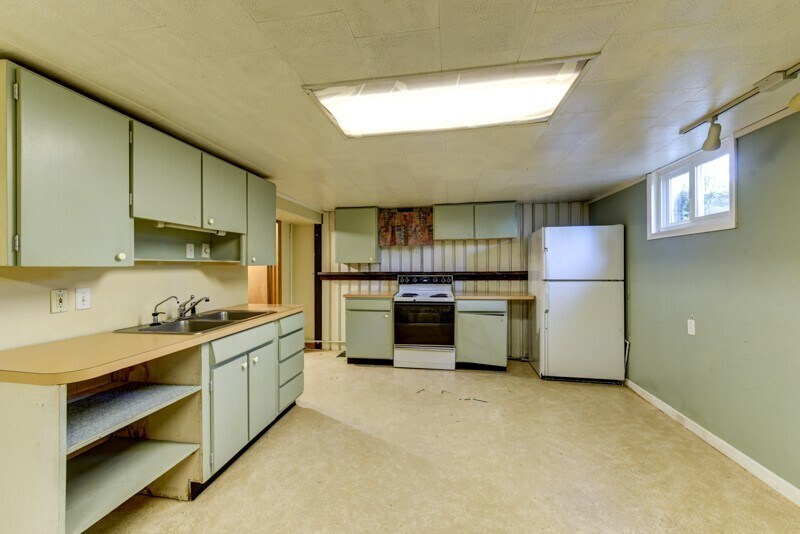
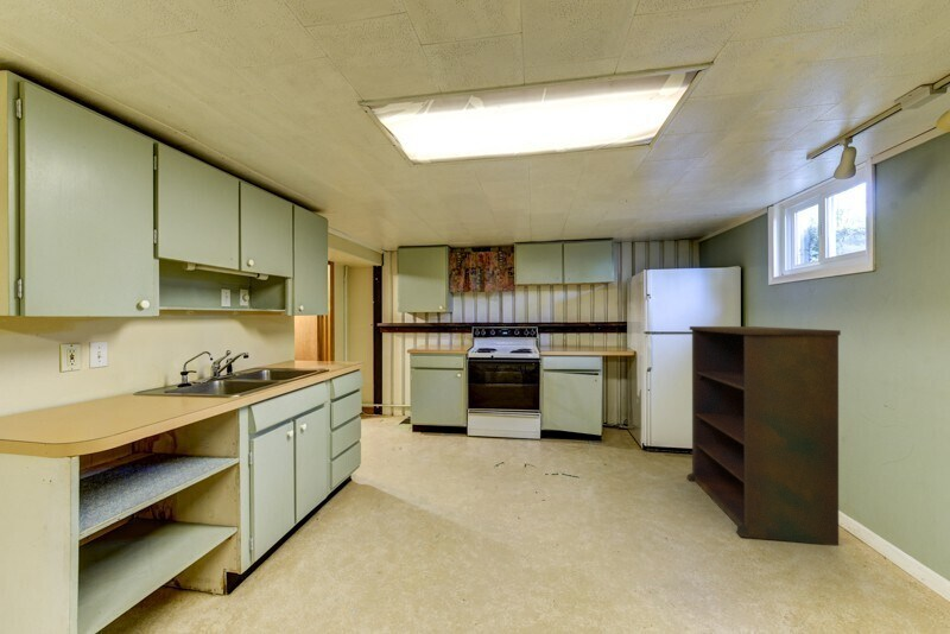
+ shelving unit [685,325,842,546]
